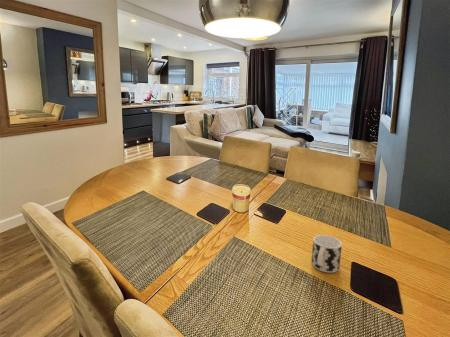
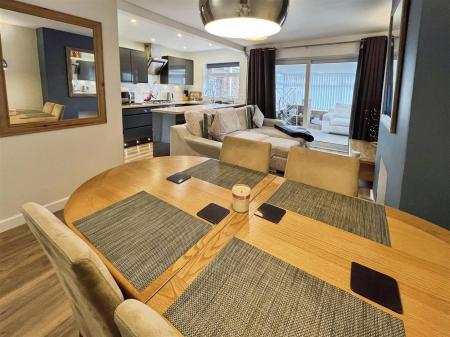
- cup [310,234,343,273]
